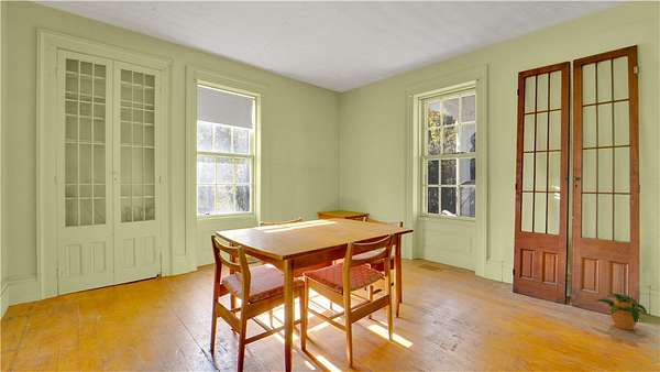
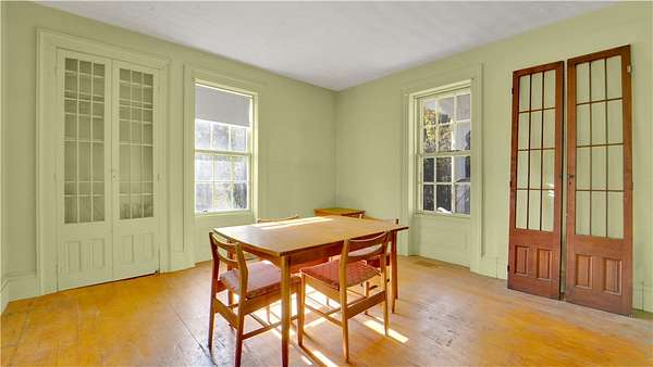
- potted plant [593,293,648,330]
